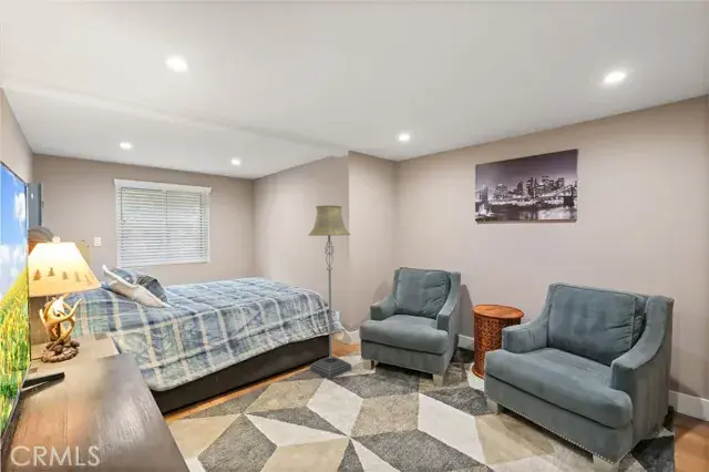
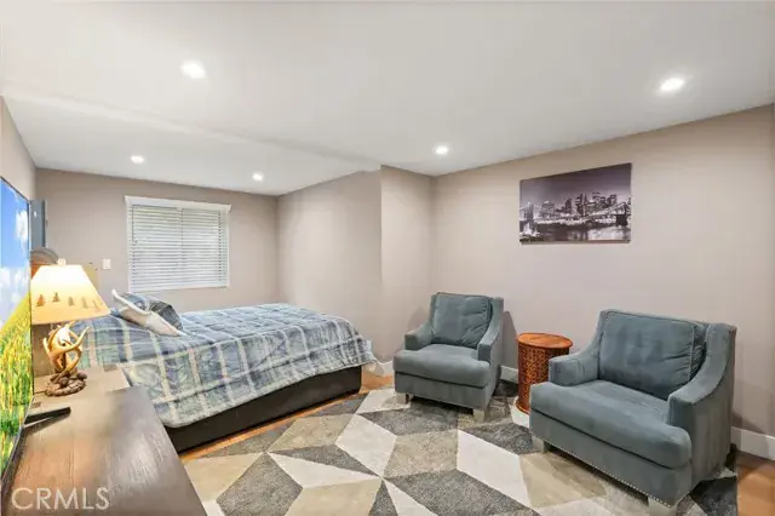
- floor lamp [307,204,352,379]
